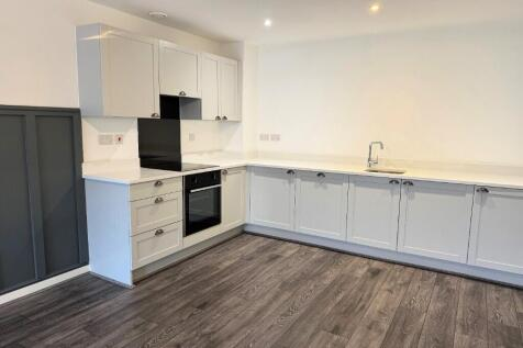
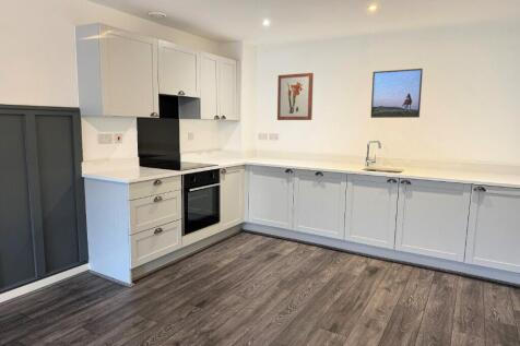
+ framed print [369,68,424,119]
+ wall art [276,72,315,121]
